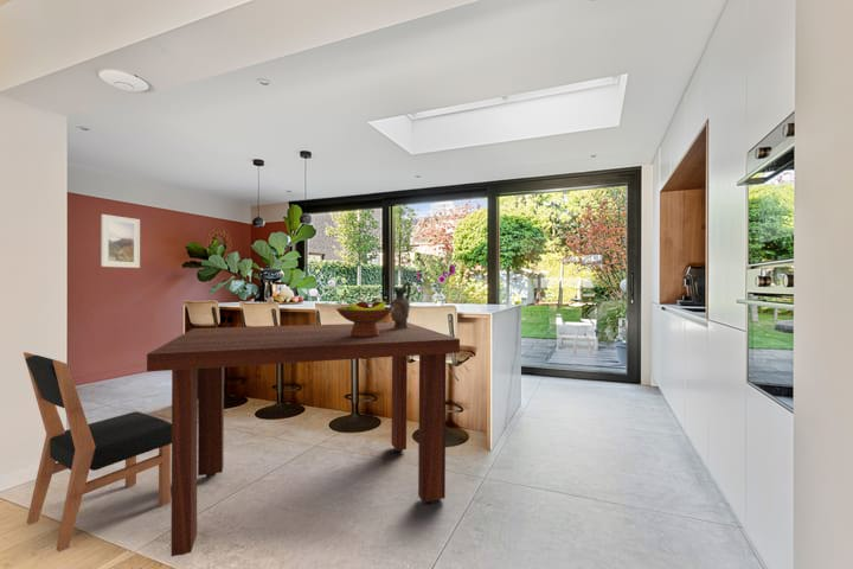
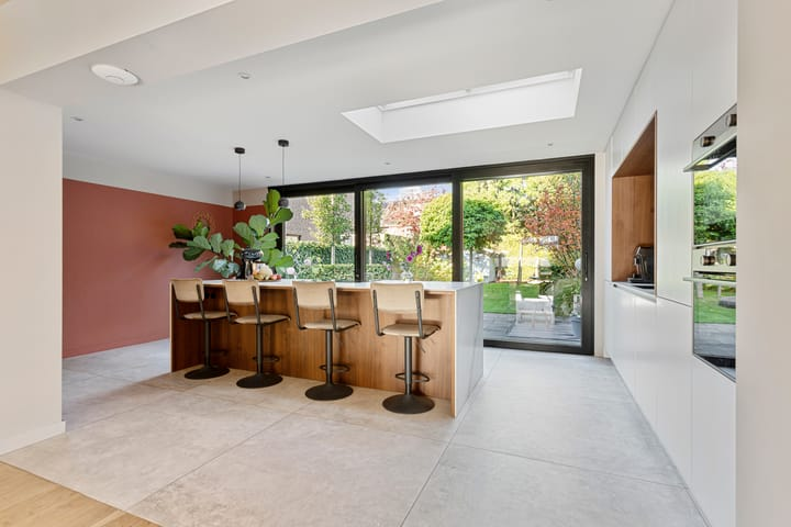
- ceramic pitcher [389,281,412,328]
- dining table [146,321,461,557]
- dining chair [23,351,172,552]
- fruit bowl [335,296,393,337]
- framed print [100,213,141,269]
